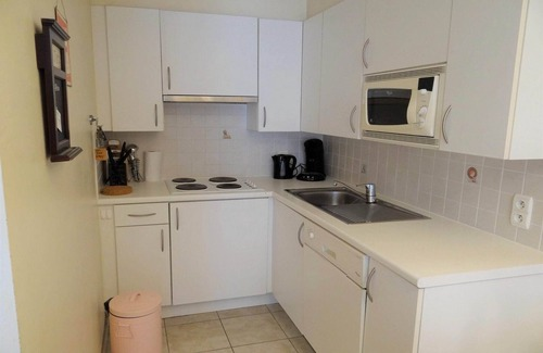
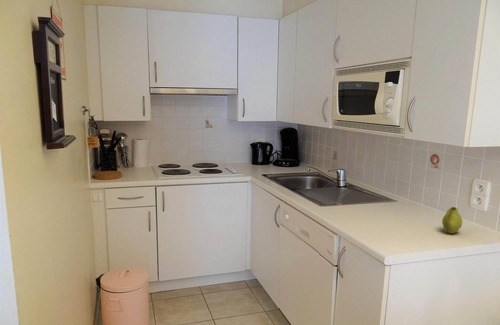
+ fruit [441,206,463,234]
